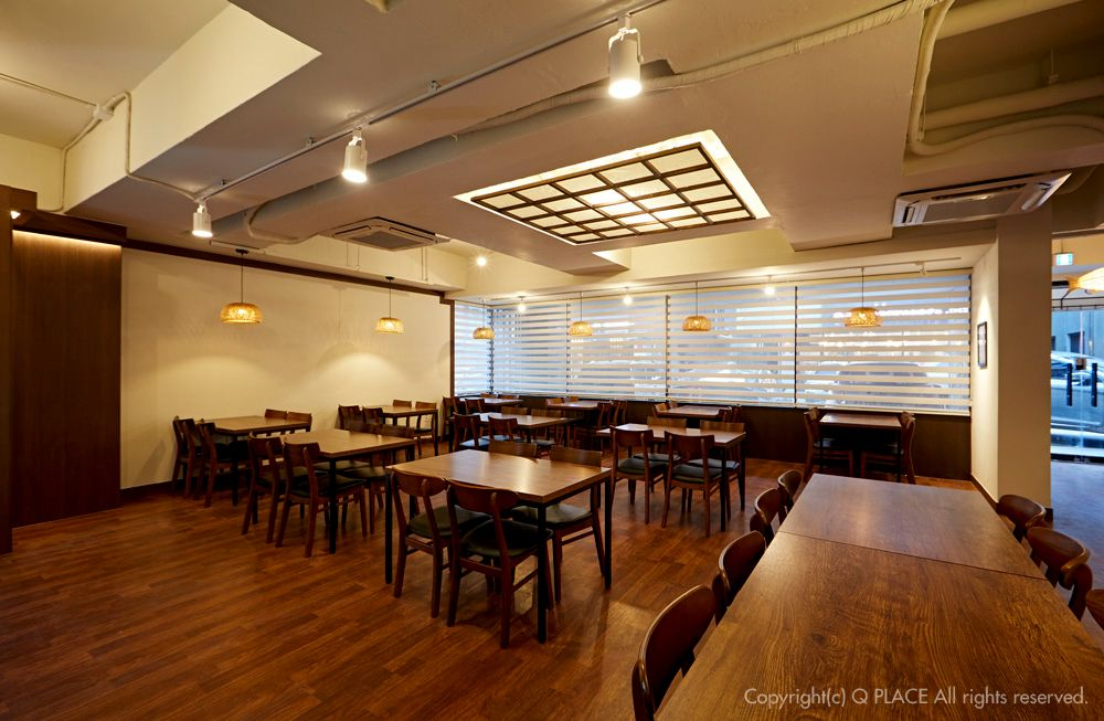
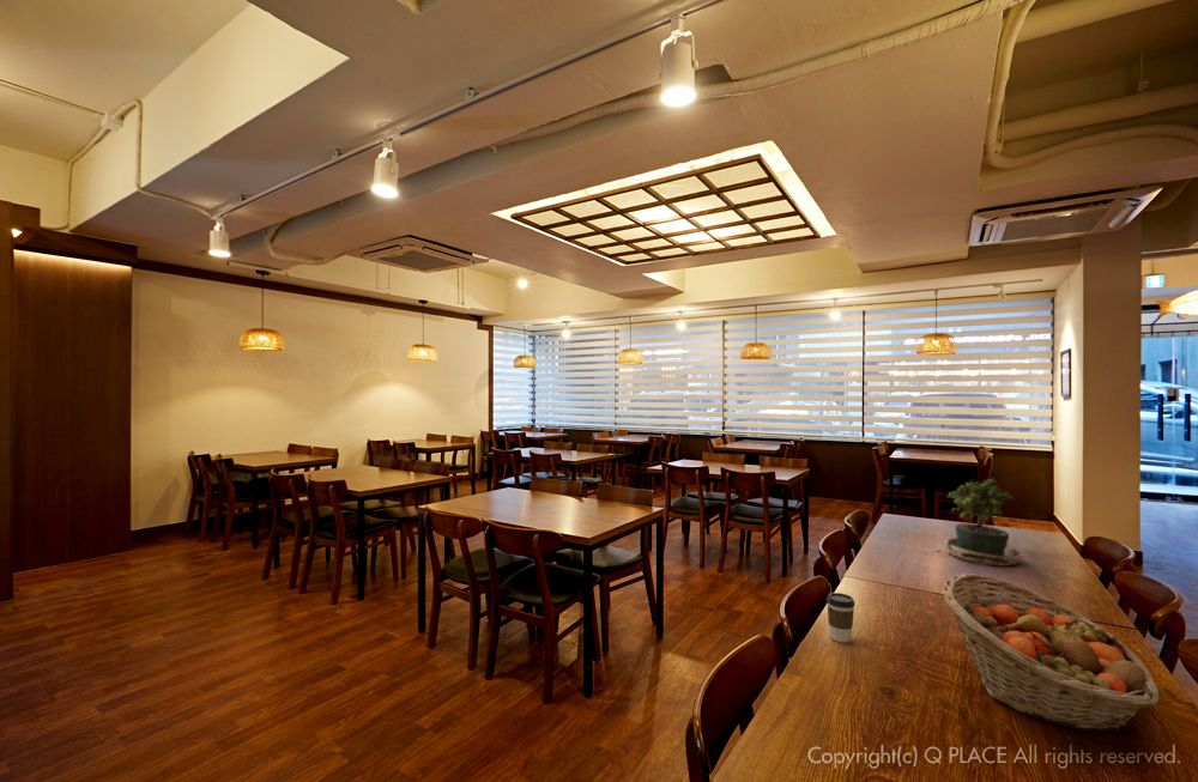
+ fruit basket [942,572,1160,733]
+ potted plant [921,478,1024,568]
+ coffee cup [825,592,857,644]
